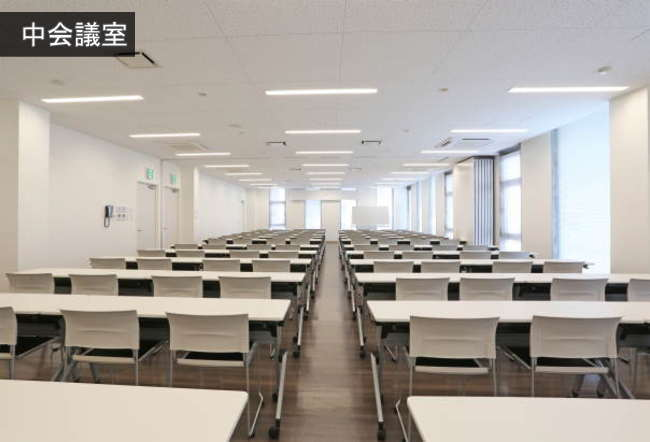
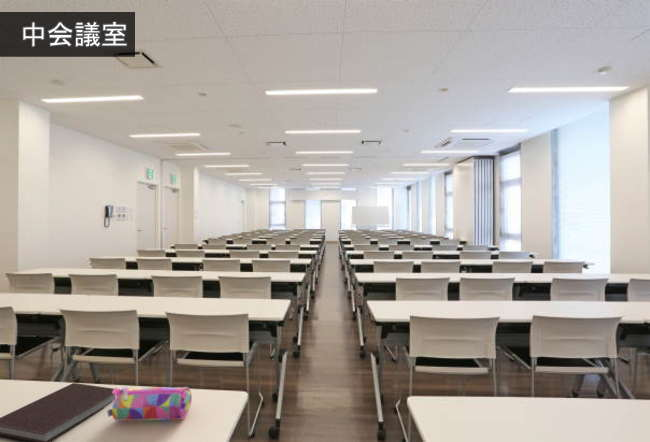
+ pencil case [106,386,193,422]
+ notebook [0,382,121,442]
